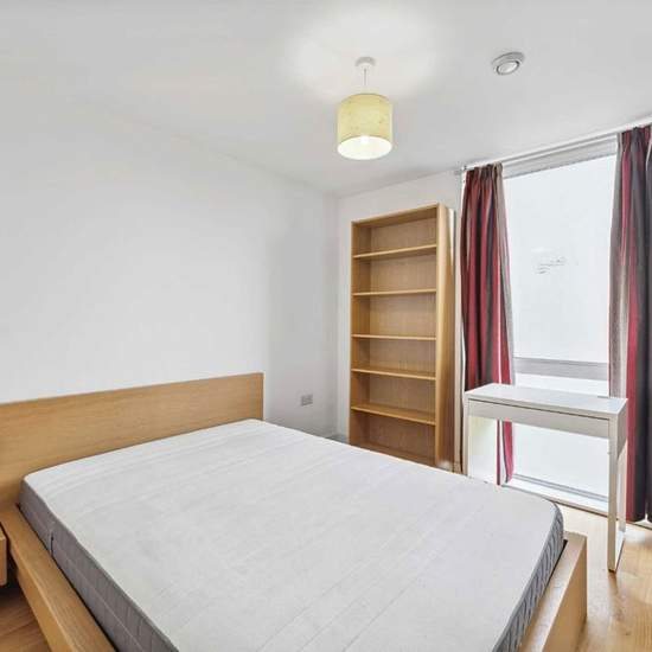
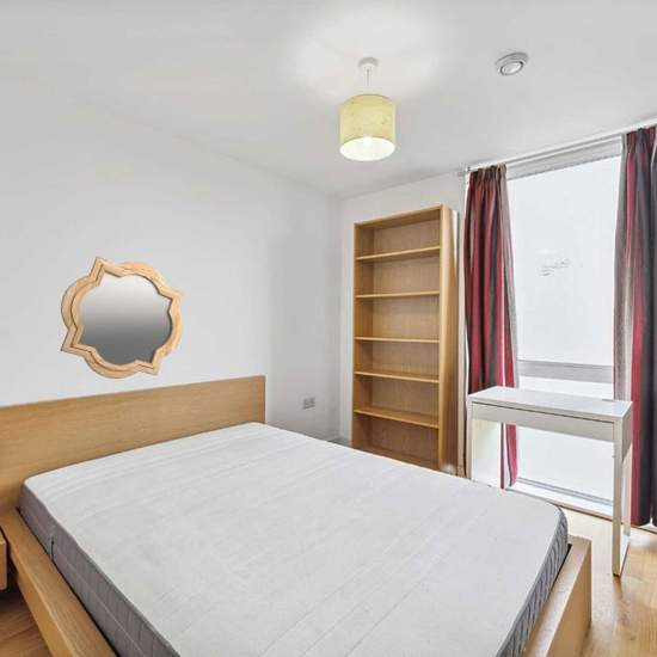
+ mirror [60,254,184,380]
